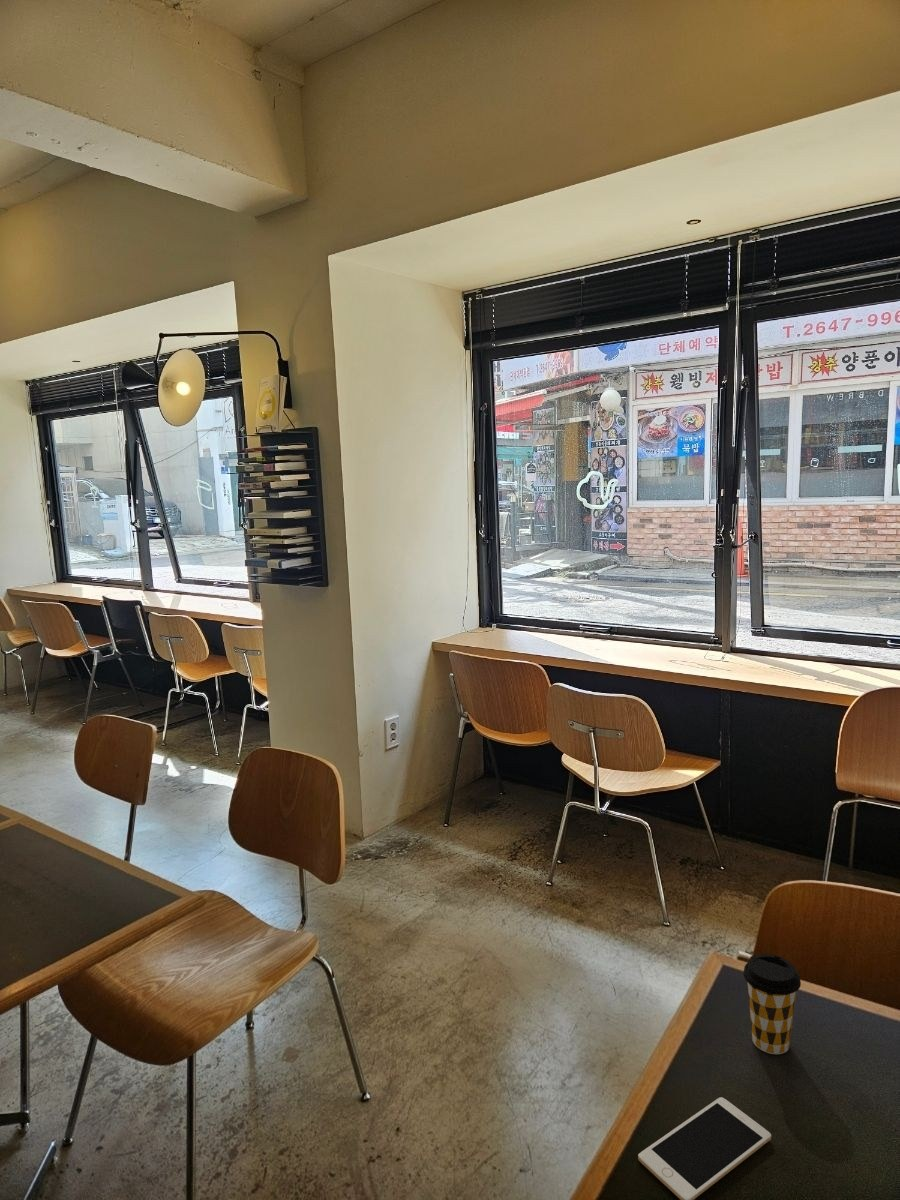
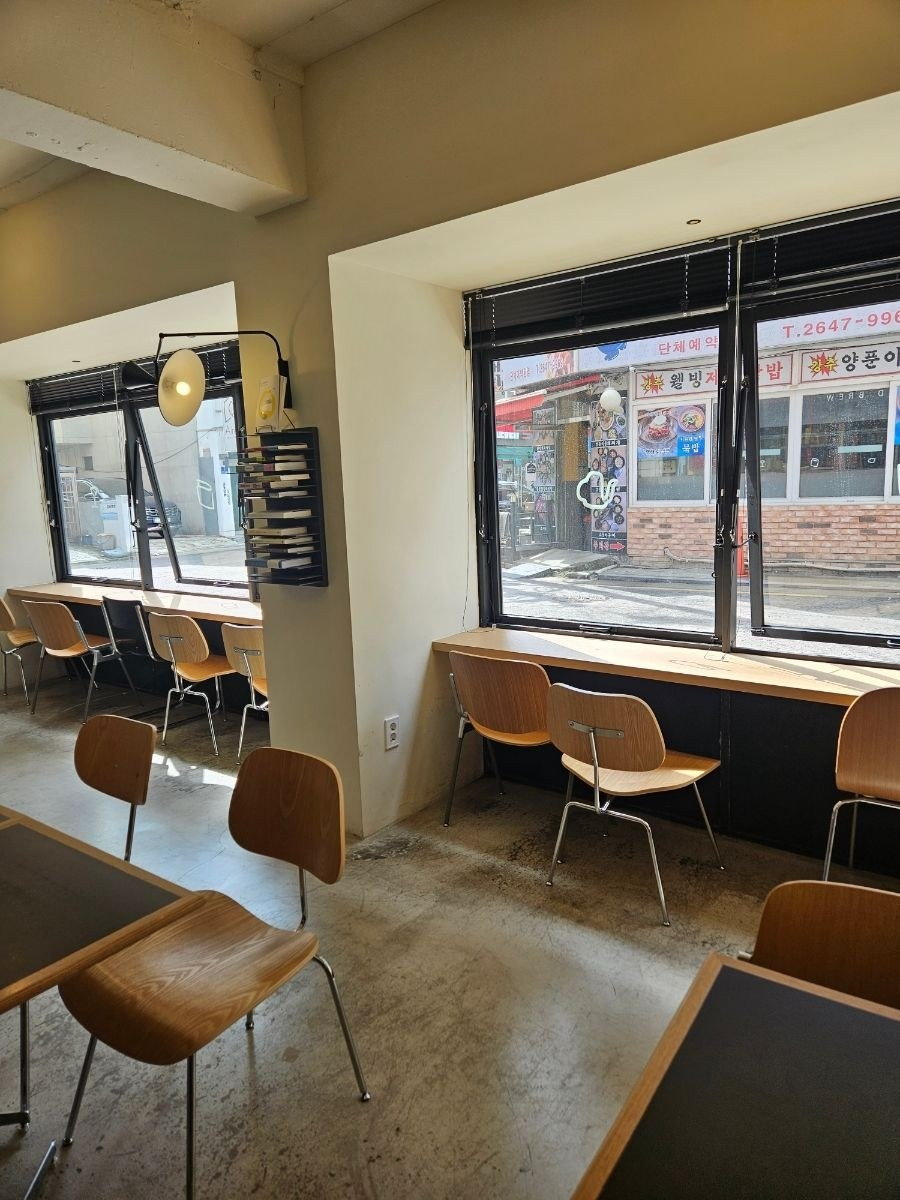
- coffee cup [742,953,802,1055]
- cell phone [637,1096,772,1200]
